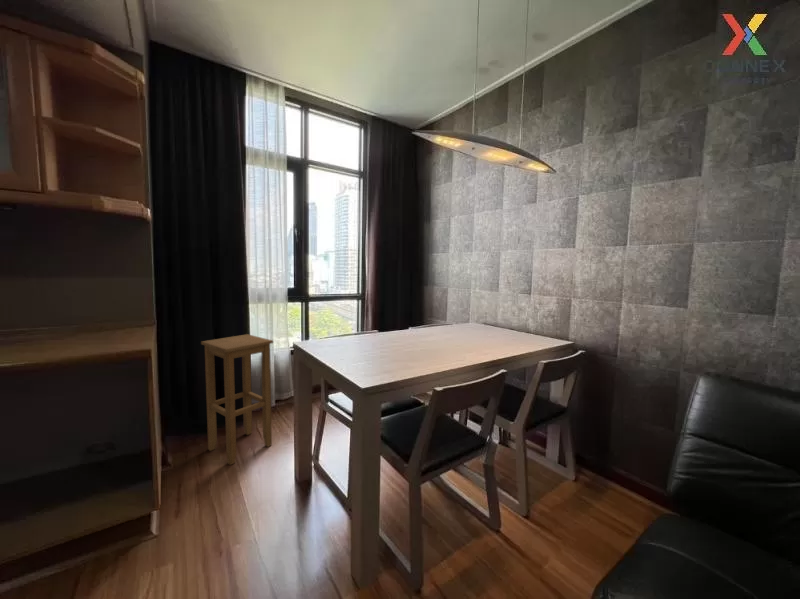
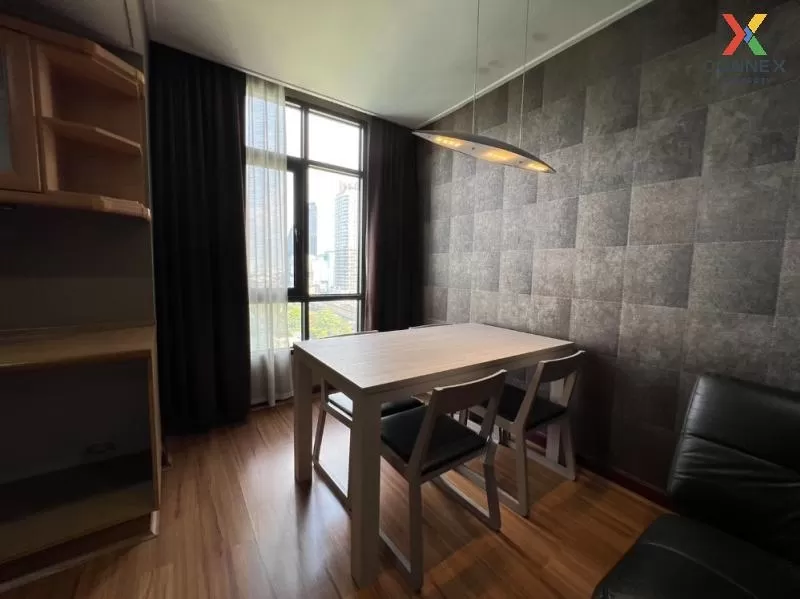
- stool [200,333,274,466]
